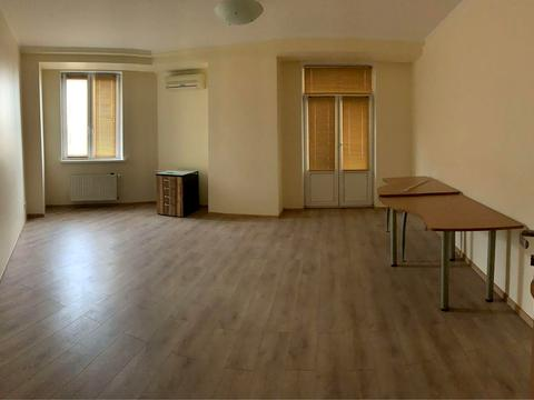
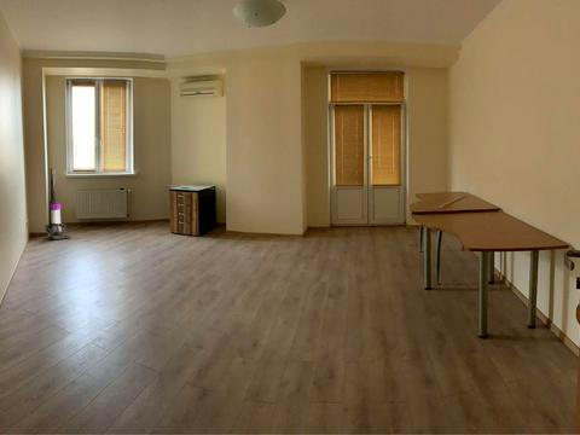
+ vacuum cleaner [44,167,72,240]
